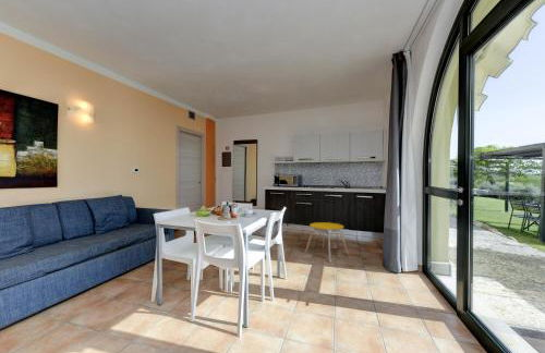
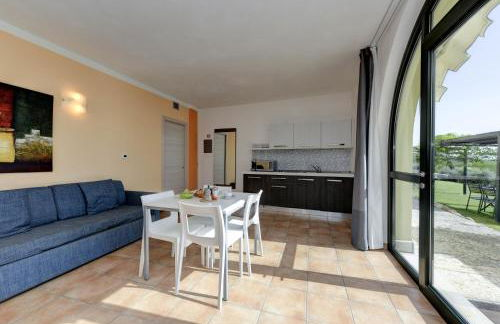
- stool [303,221,350,264]
